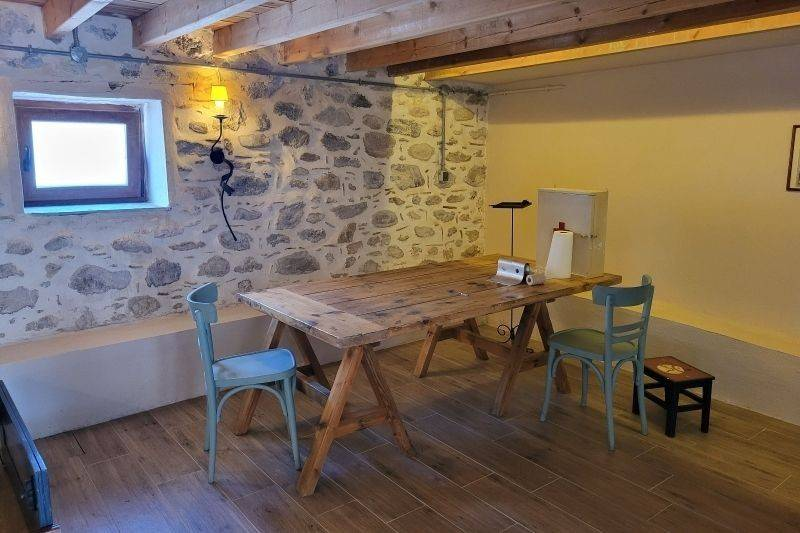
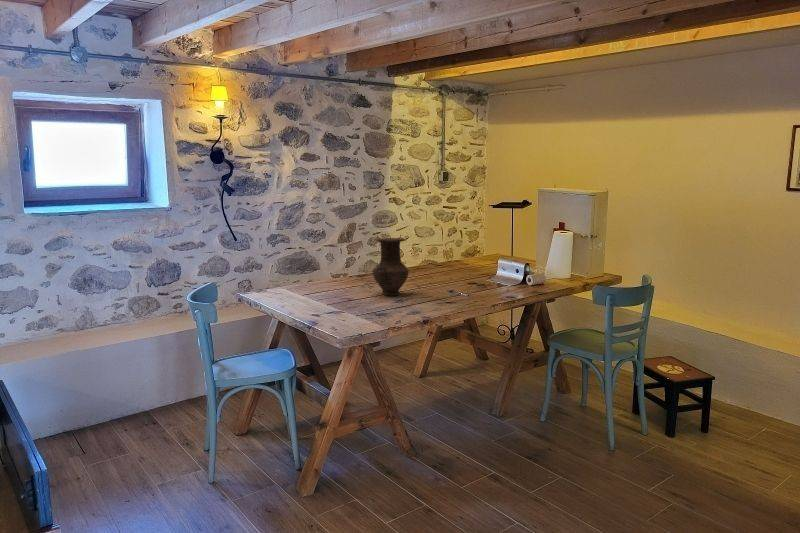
+ vase [371,237,410,297]
